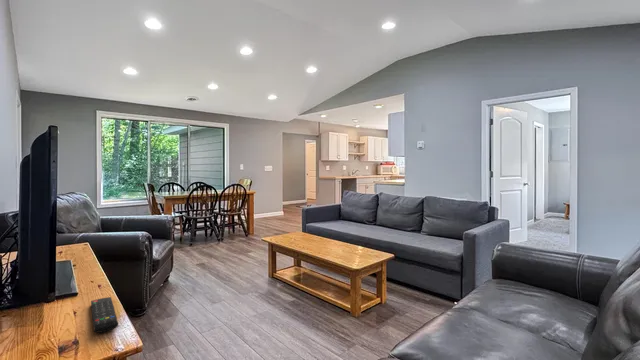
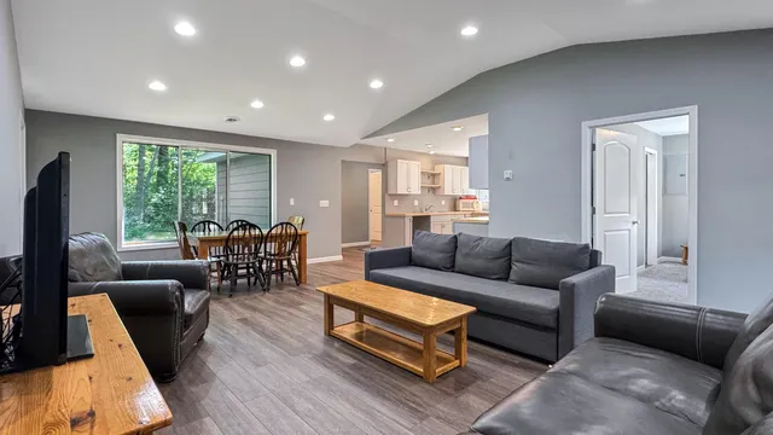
- remote control [90,296,119,334]
